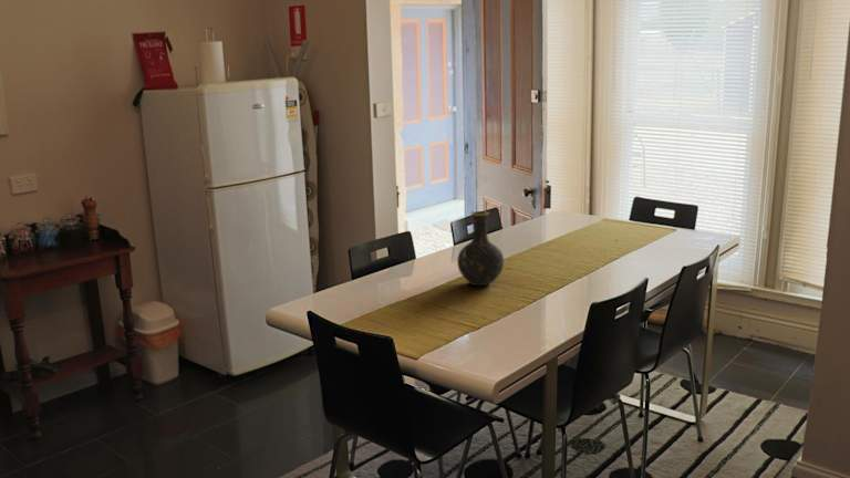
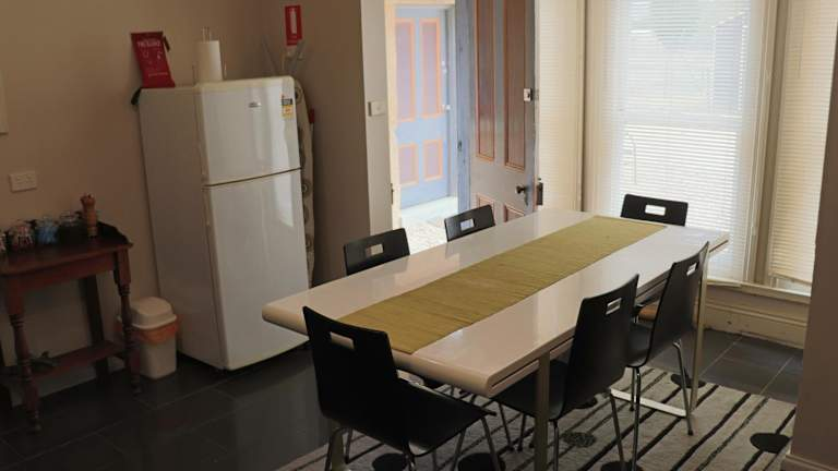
- vase [456,210,505,287]
